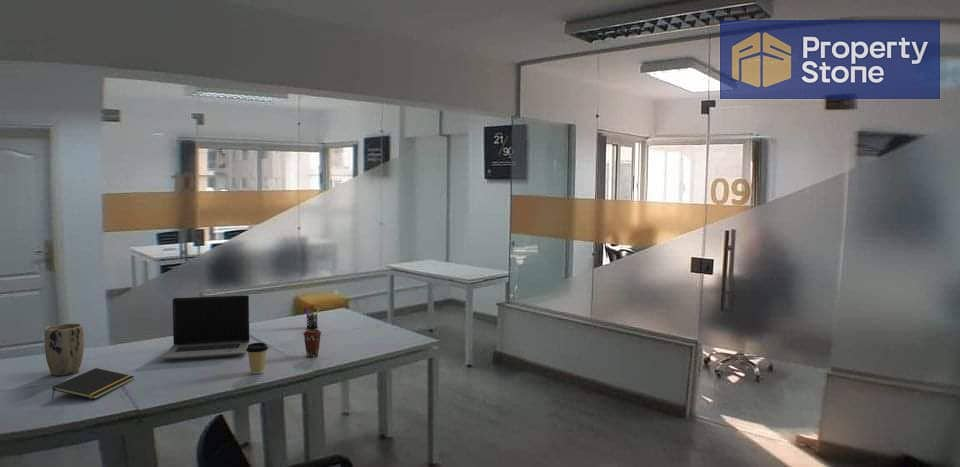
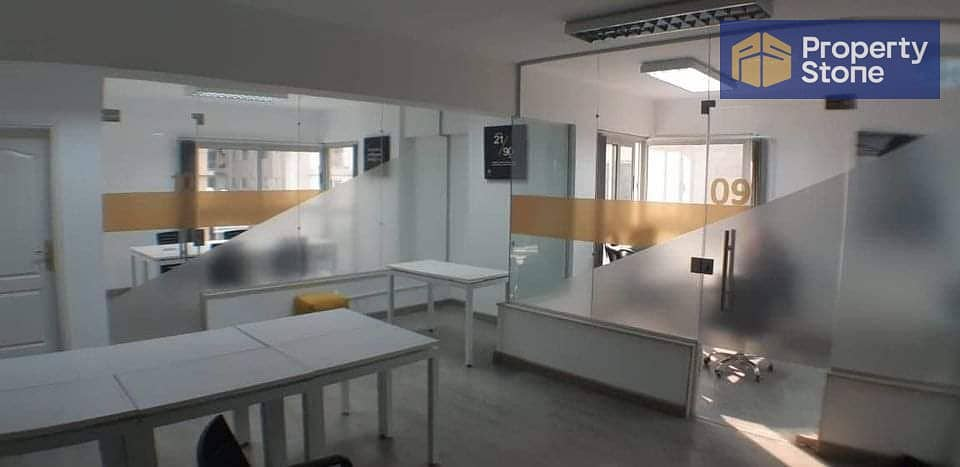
- laptop computer [161,294,251,361]
- pen holder [303,305,321,330]
- notepad [51,367,135,400]
- coffee cup [302,328,322,358]
- plant pot [44,323,85,377]
- coffee cup [246,342,269,375]
